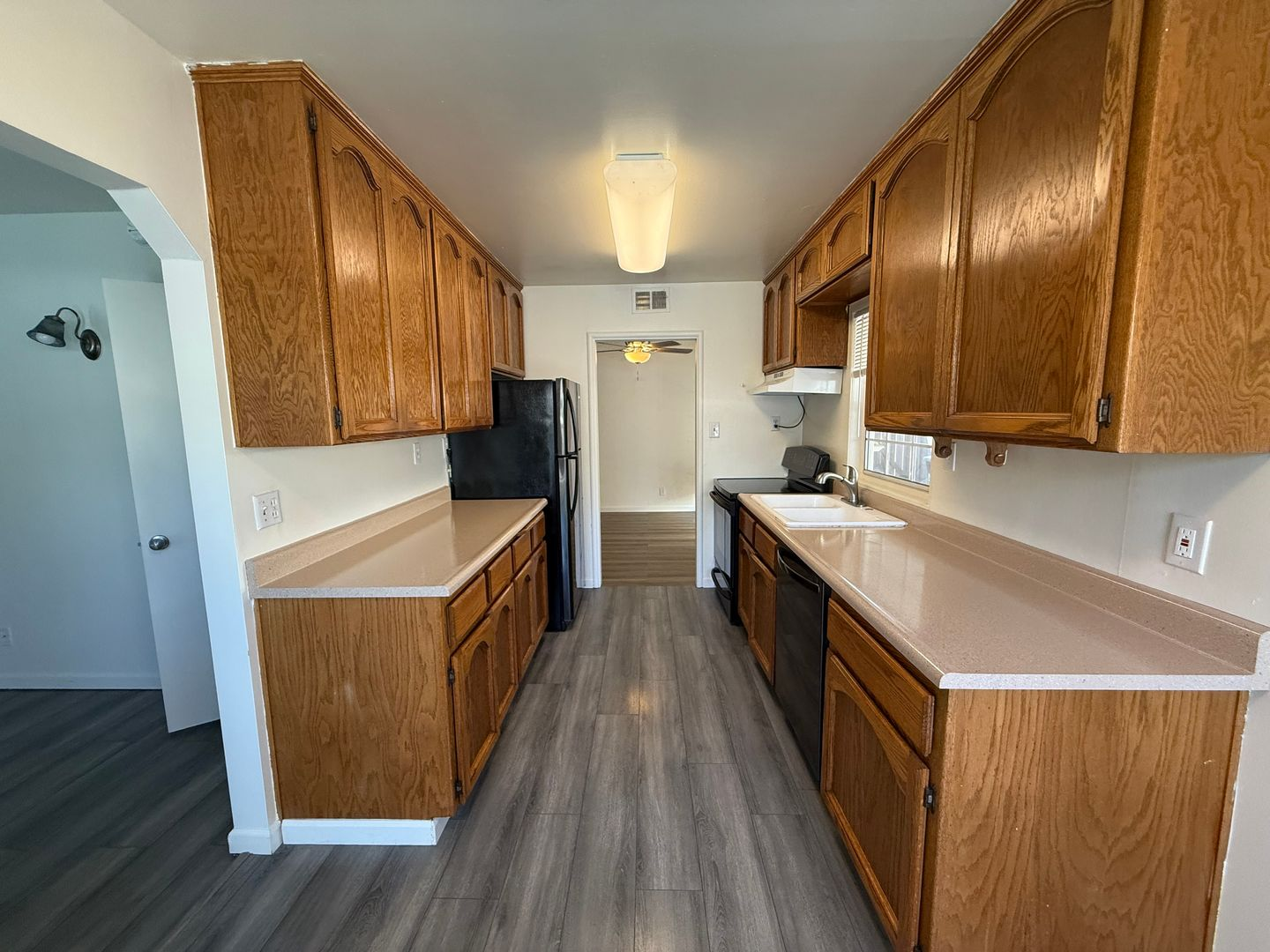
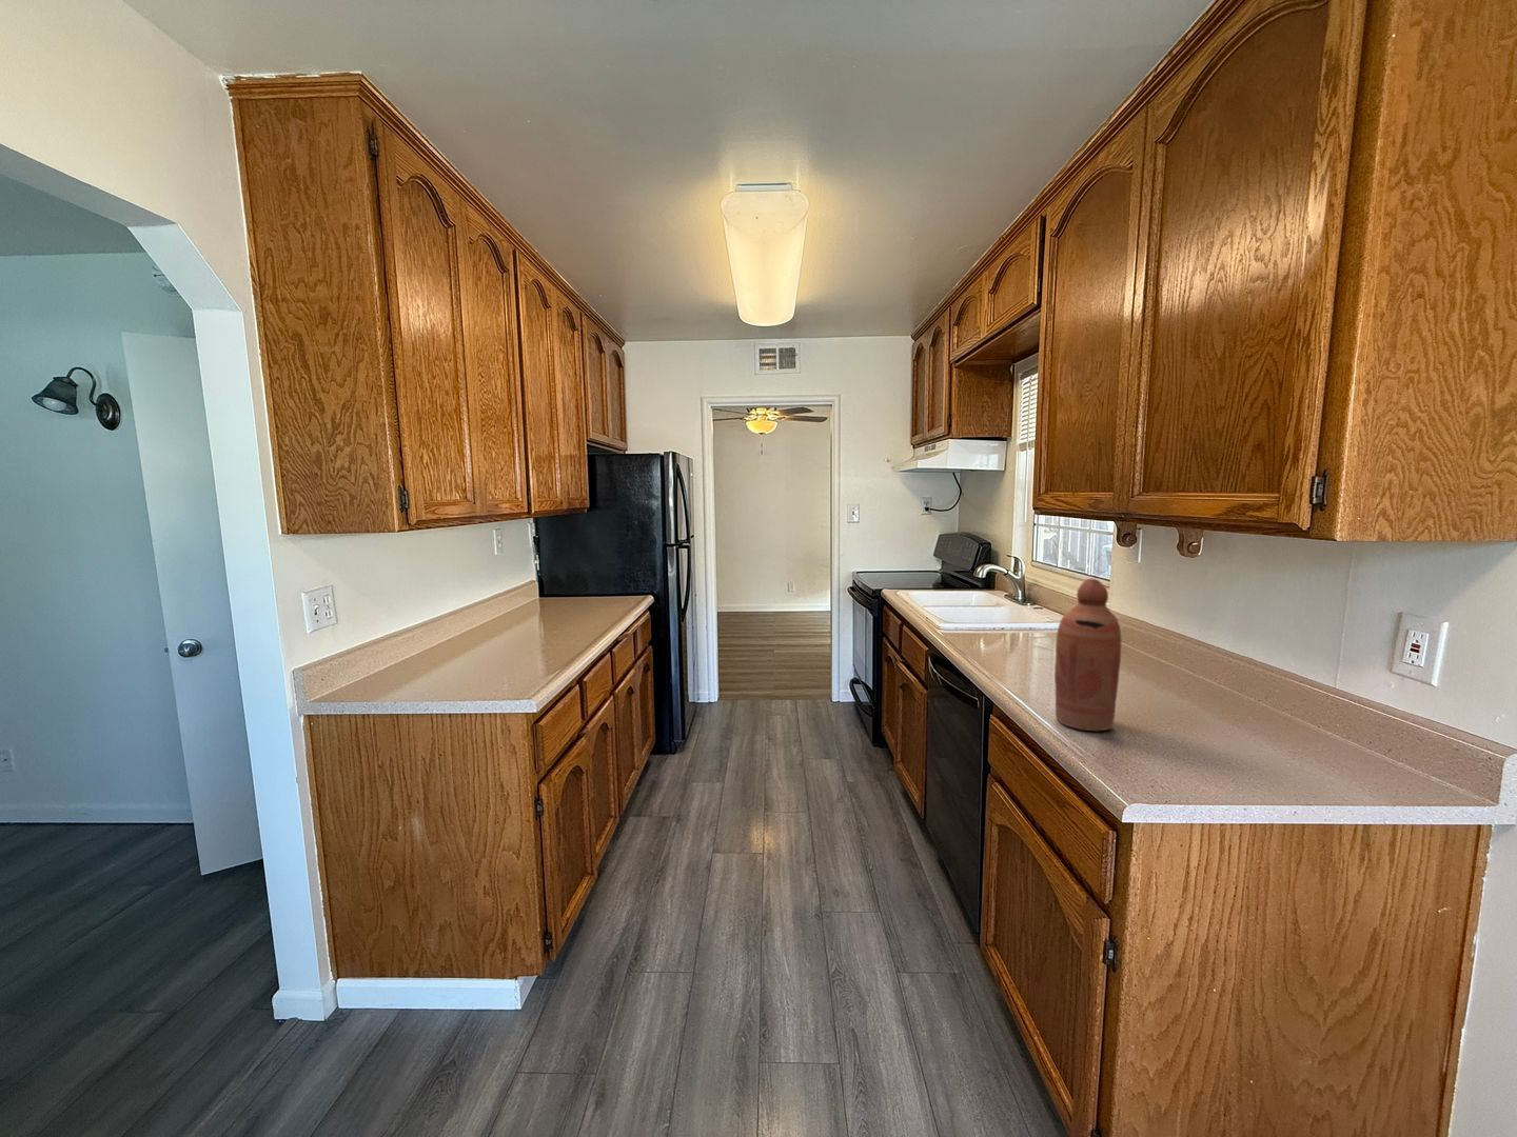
+ bottle [1054,577,1122,732]
